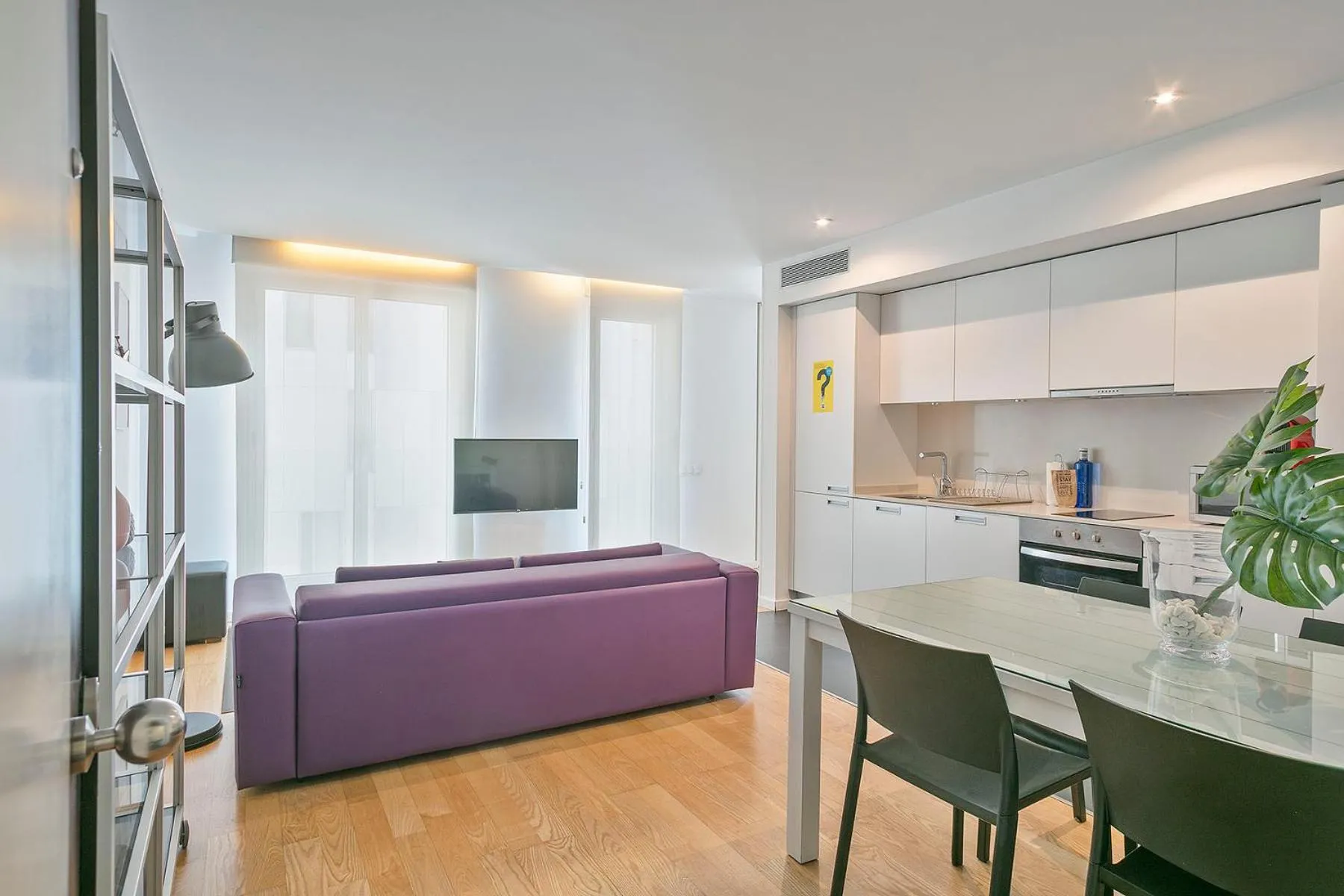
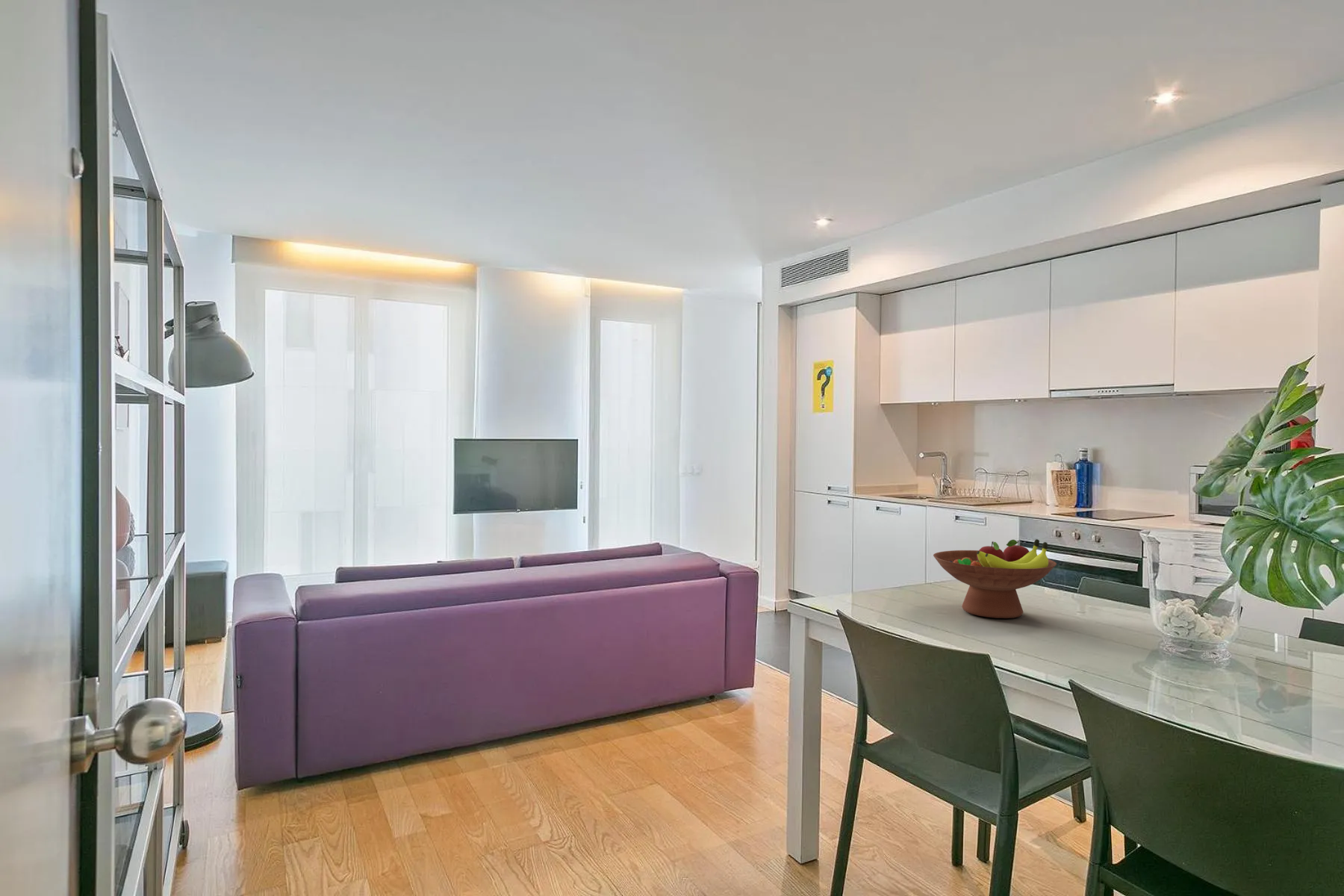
+ fruit bowl [933,538,1057,619]
